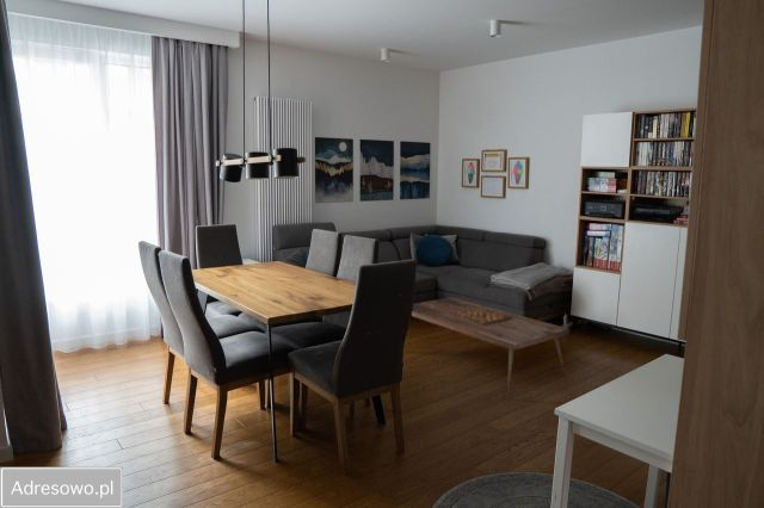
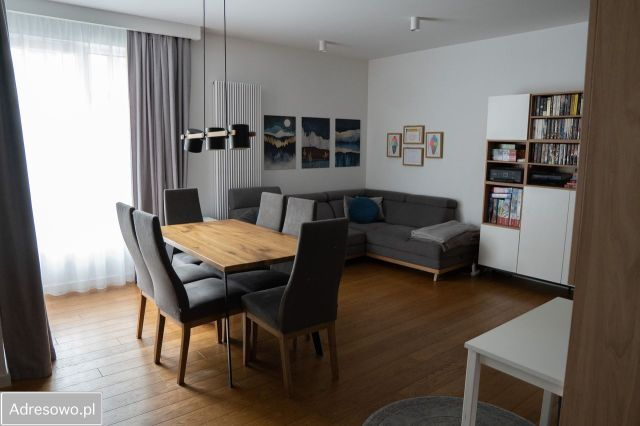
- coffee table [411,296,571,401]
